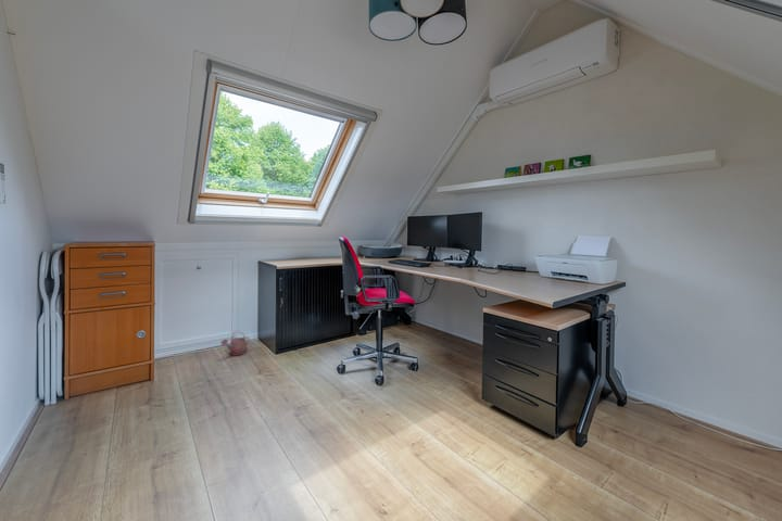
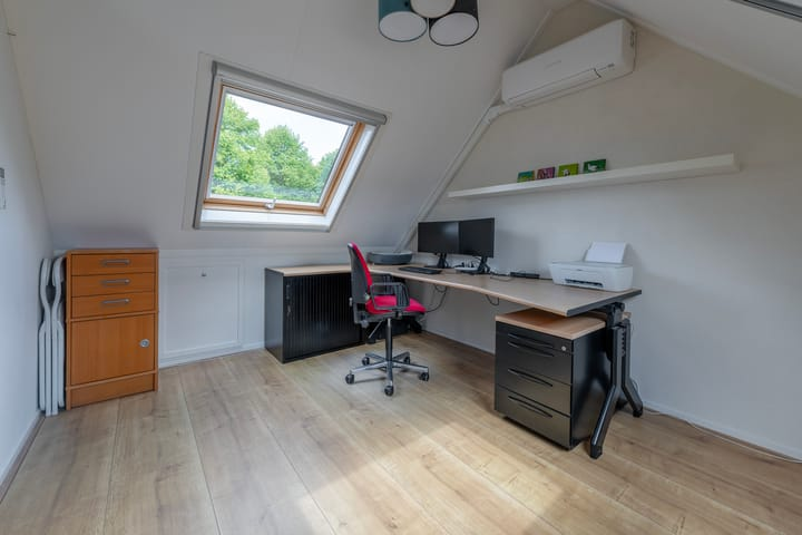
- watering can [220,330,251,357]
